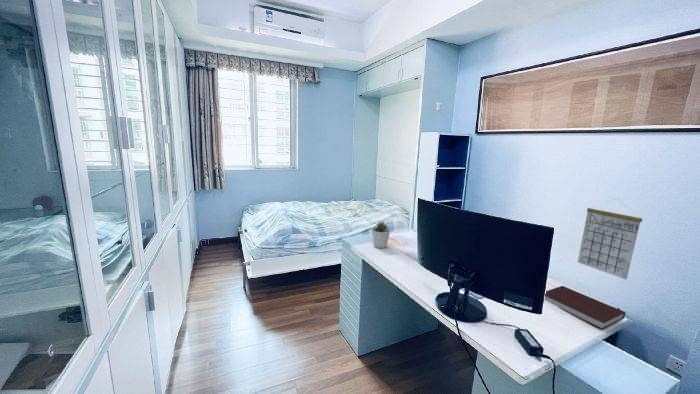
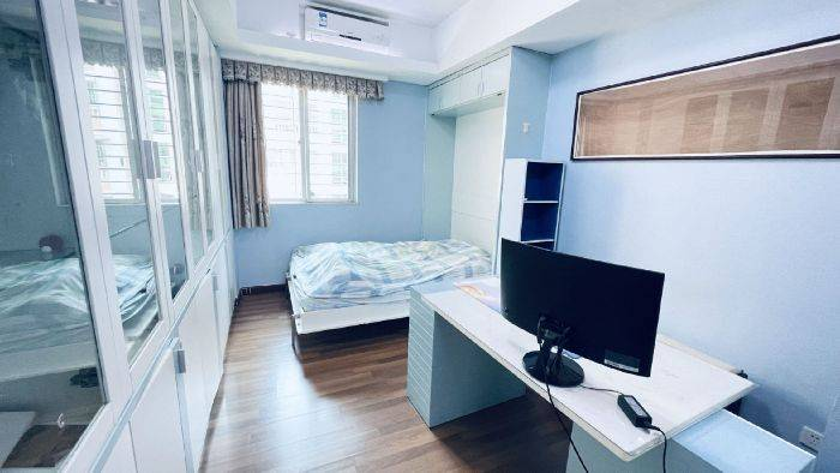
- potted plant [371,219,392,249]
- notebook [544,285,627,330]
- calendar [577,198,643,281]
